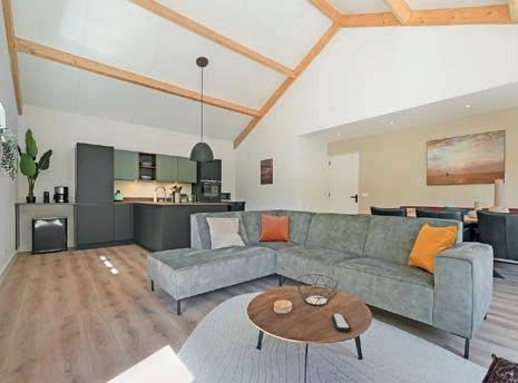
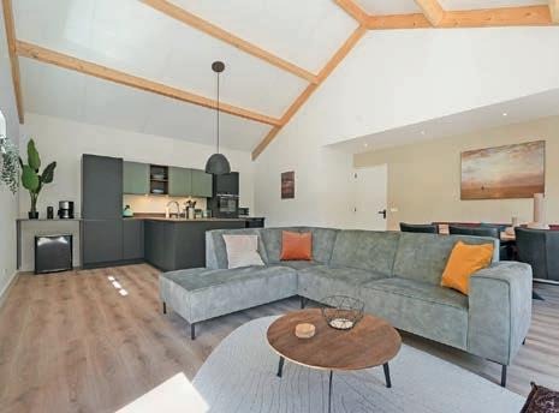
- remote control [331,313,352,333]
